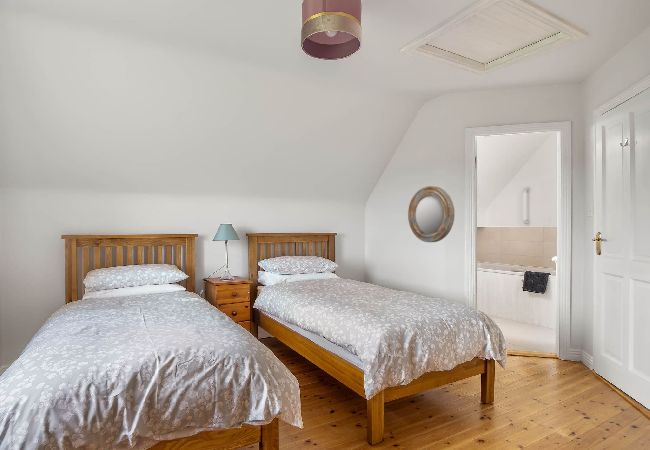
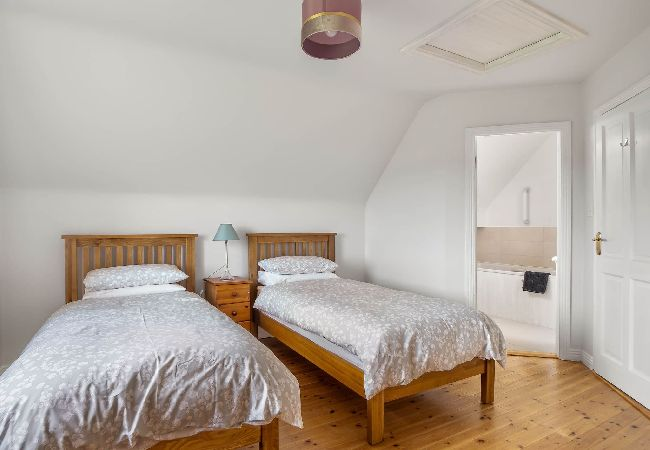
- home mirror [407,185,455,243]
